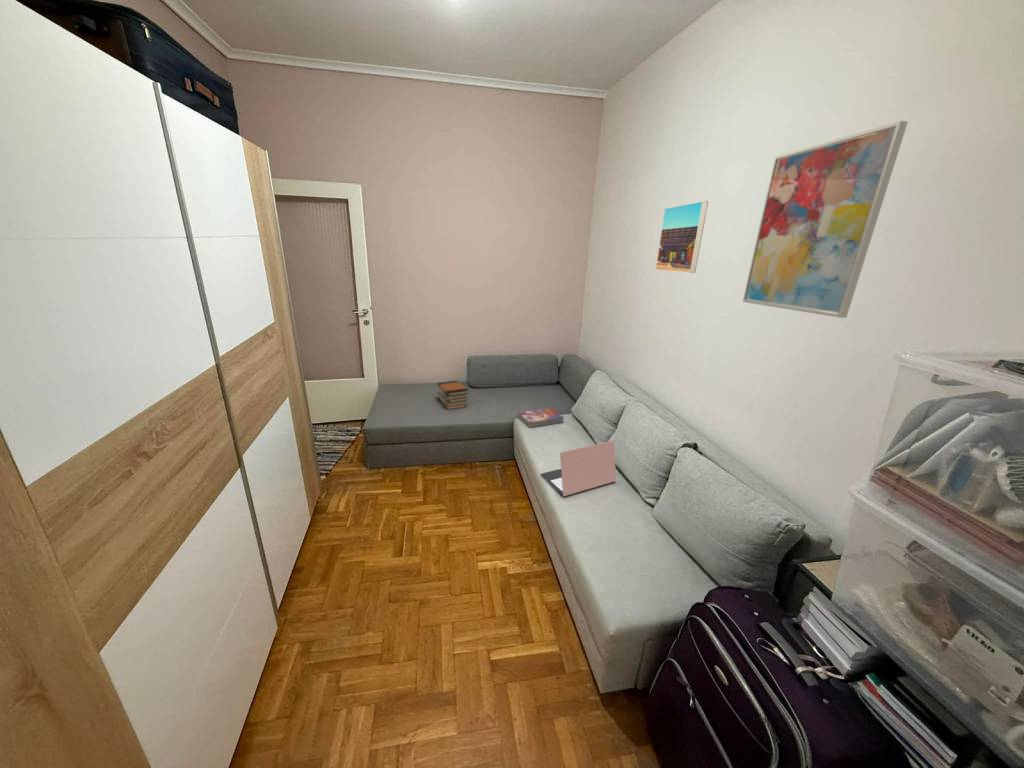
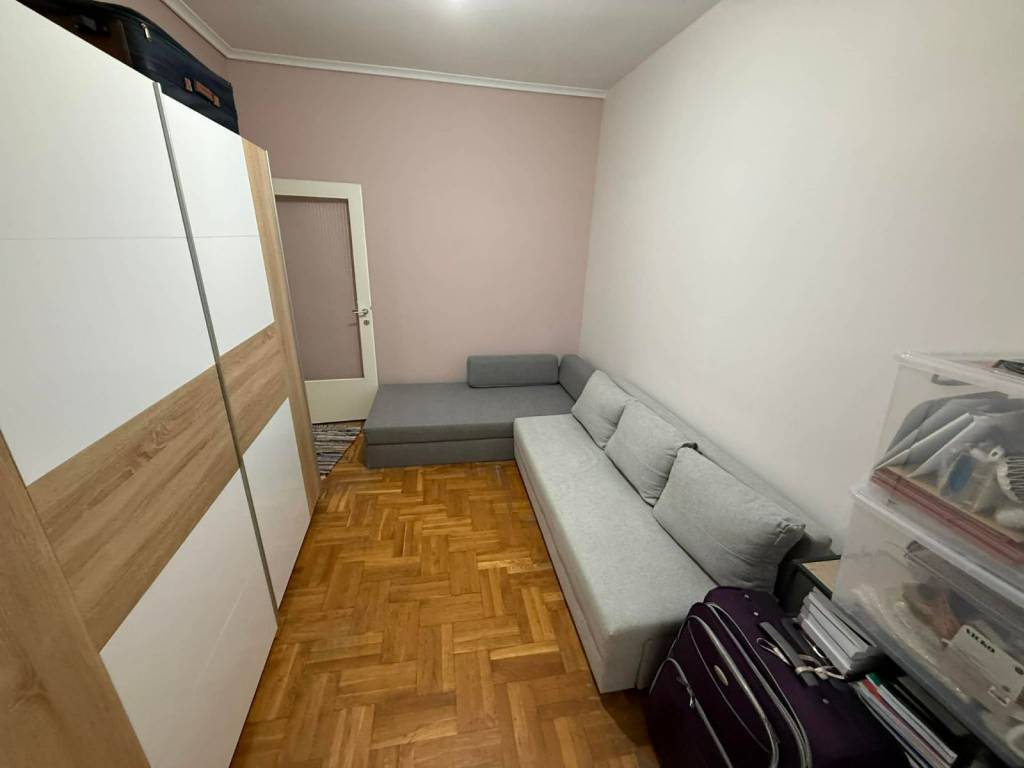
- book stack [436,380,470,411]
- textbook [517,407,565,429]
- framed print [655,200,709,274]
- laptop [539,440,617,498]
- wall art [742,120,909,319]
